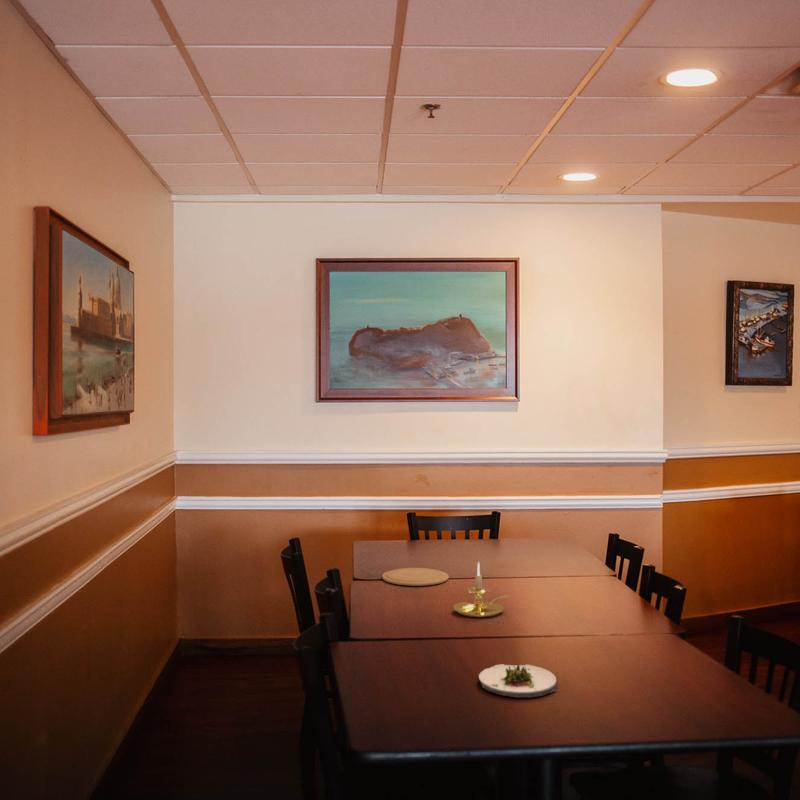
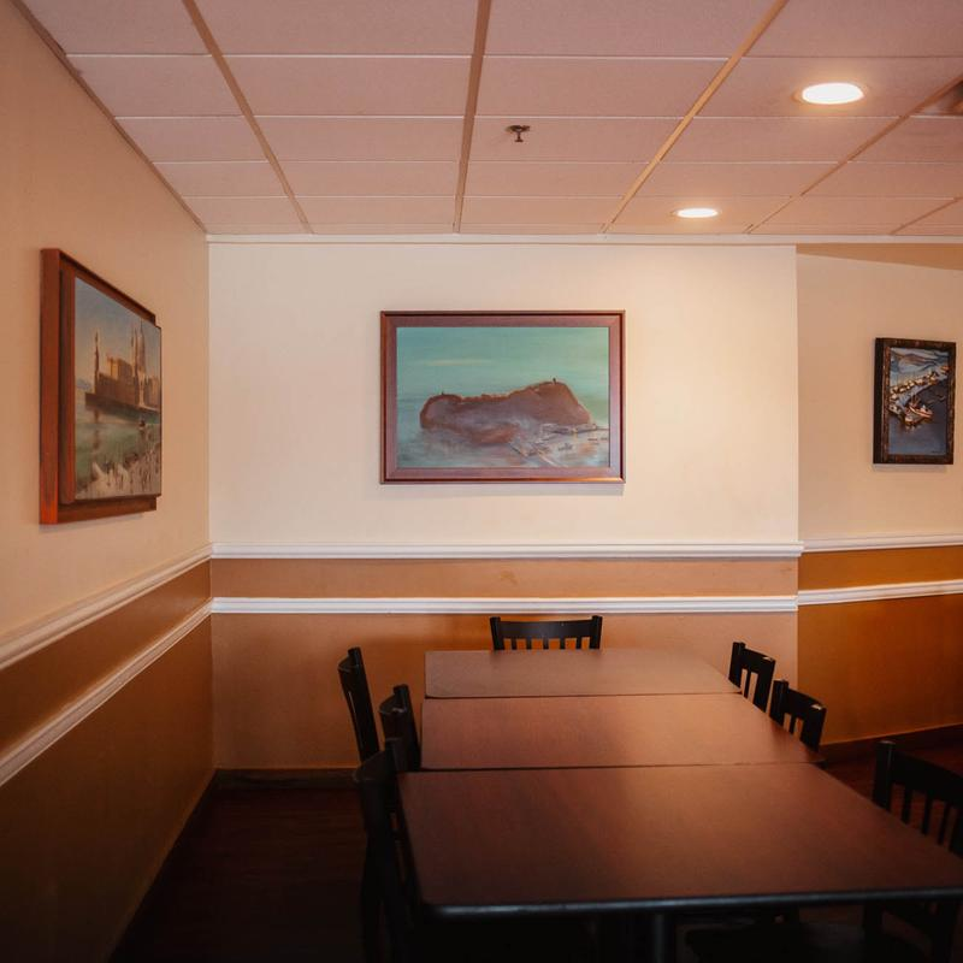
- candle holder [453,561,513,618]
- salad plate [478,663,558,699]
- plate [381,567,450,587]
